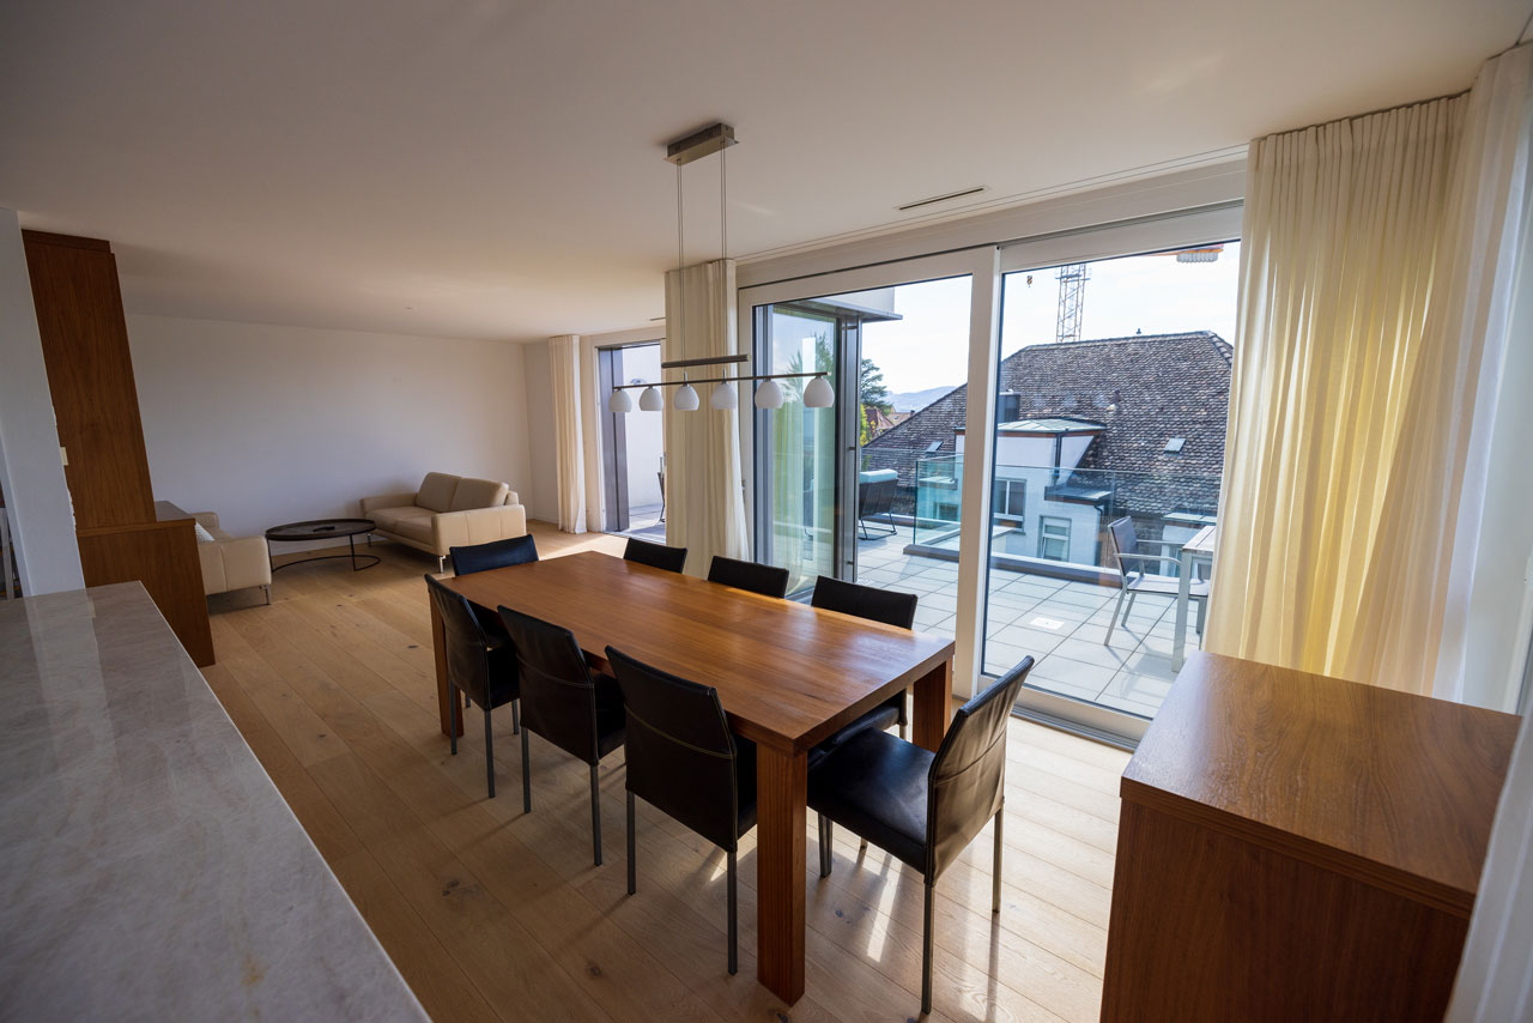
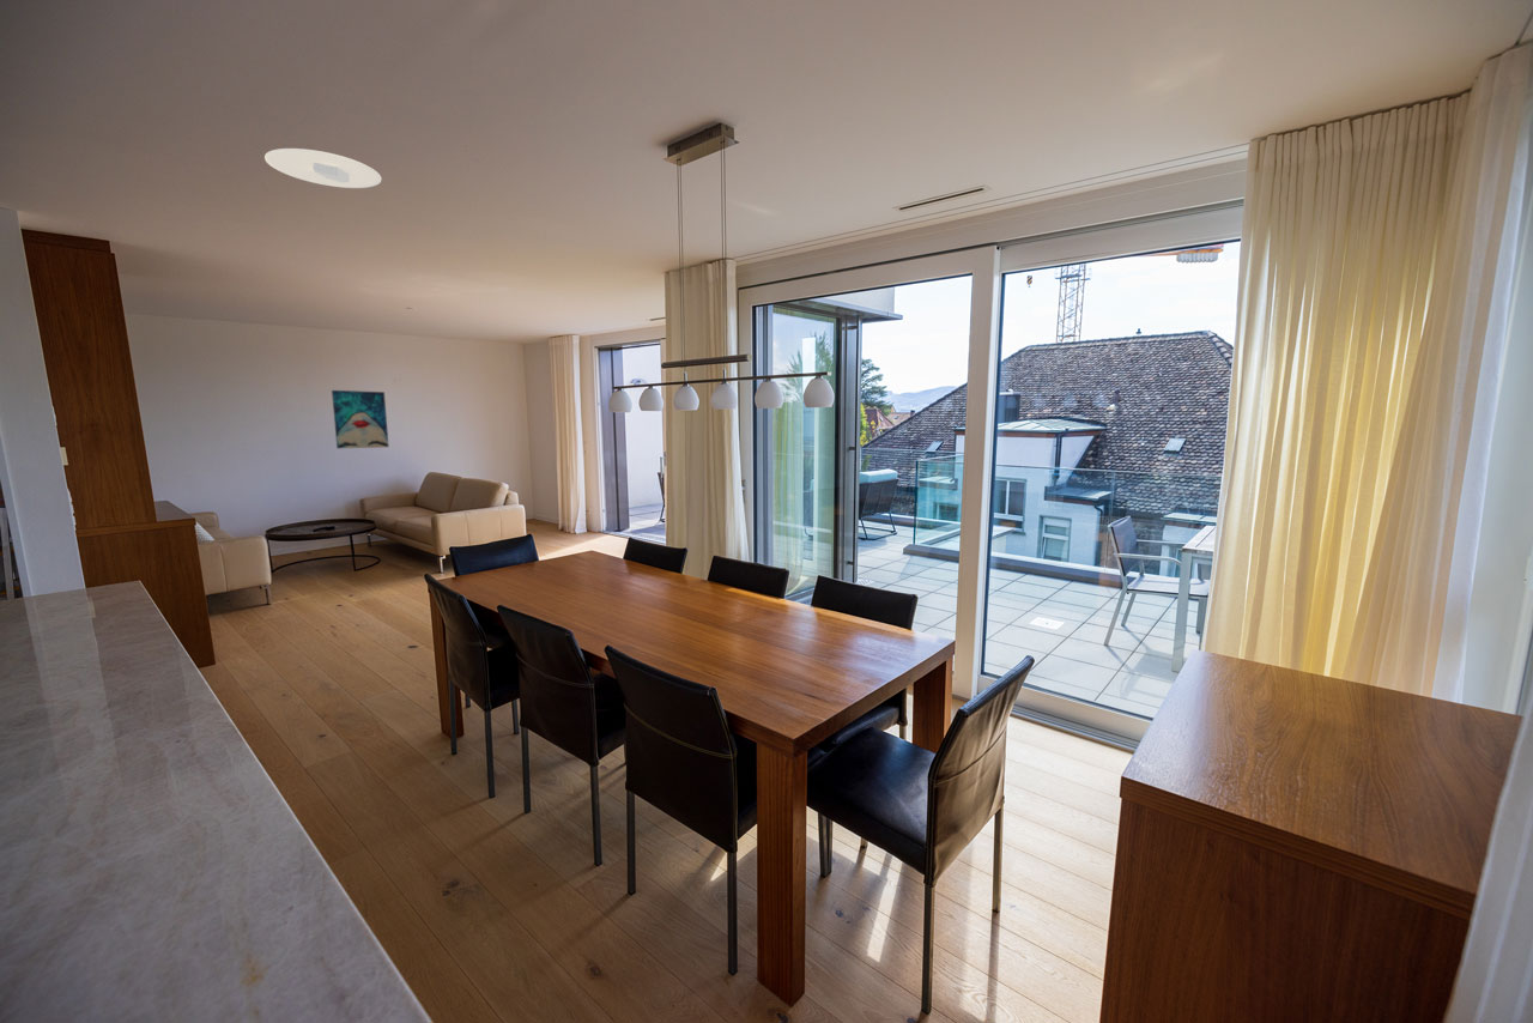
+ wall art [331,389,390,449]
+ recessed light [263,147,383,189]
